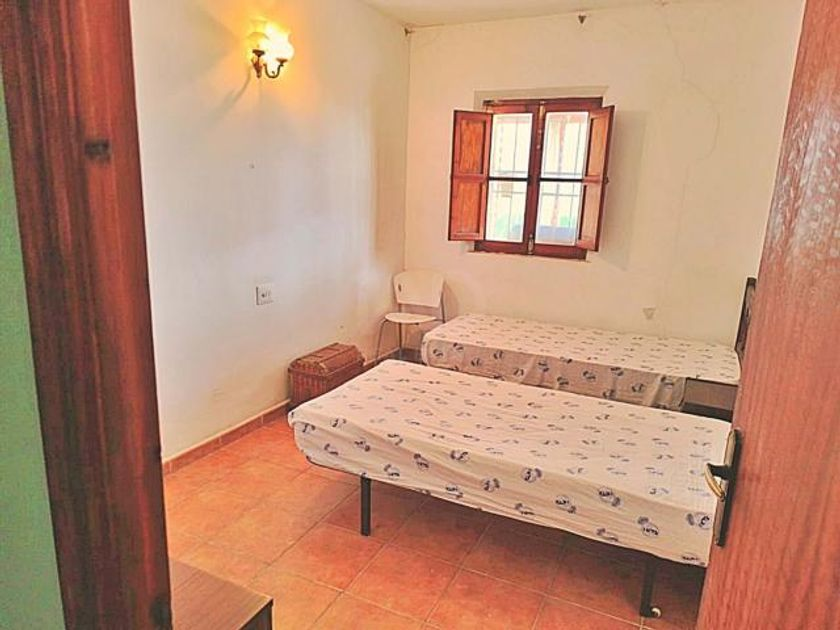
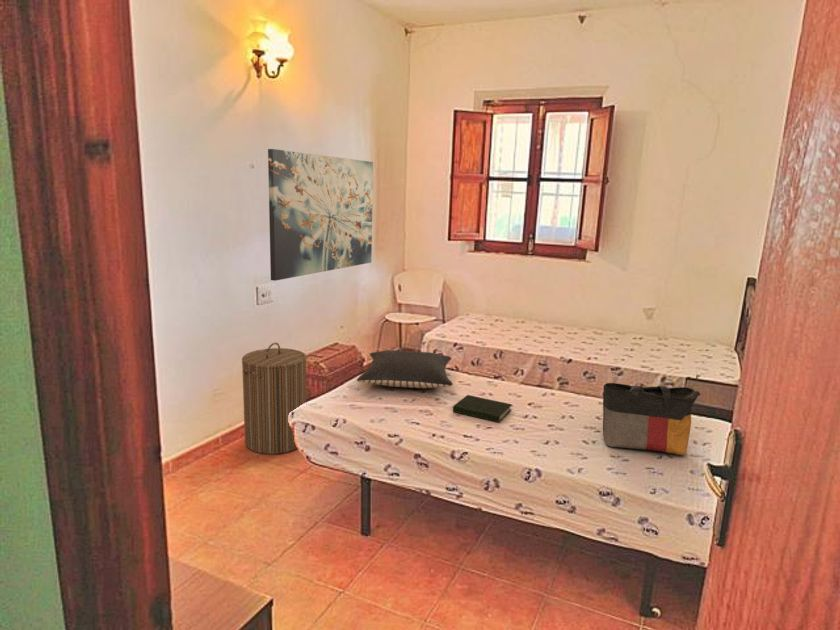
+ tote bag [602,382,701,456]
+ book [452,394,513,423]
+ laundry hamper [241,342,308,455]
+ wall art [267,148,374,282]
+ pillow [356,349,454,389]
